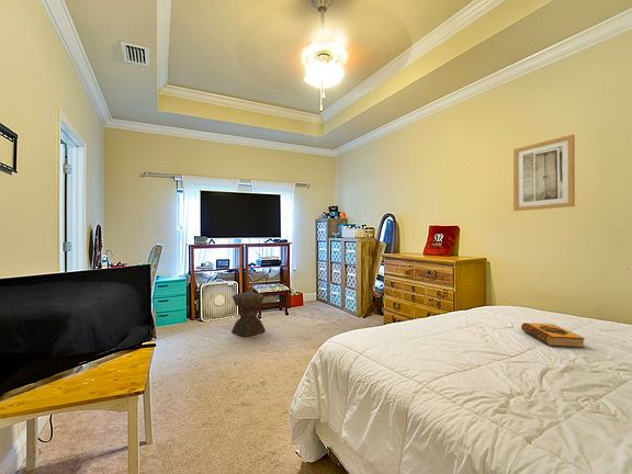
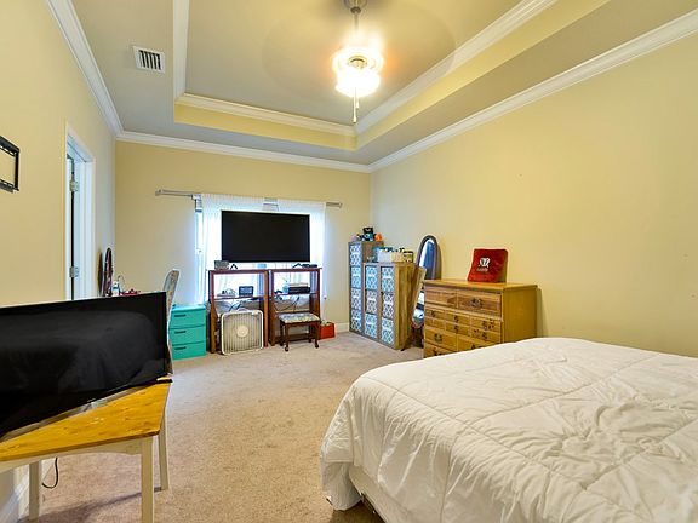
- hardback book [520,321,586,349]
- stool [230,291,267,338]
- wall art [512,134,576,212]
